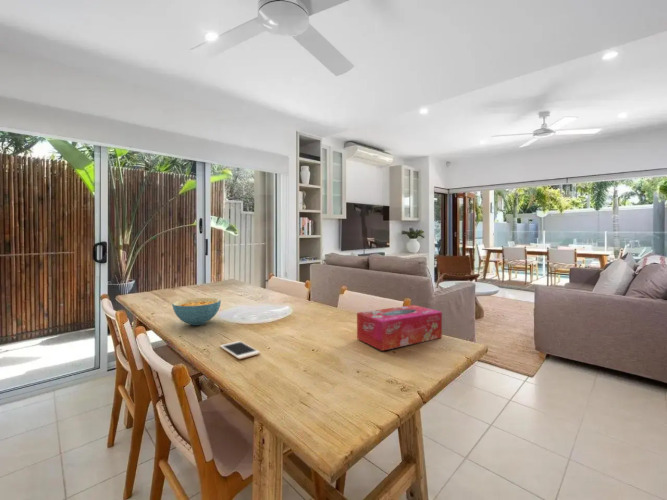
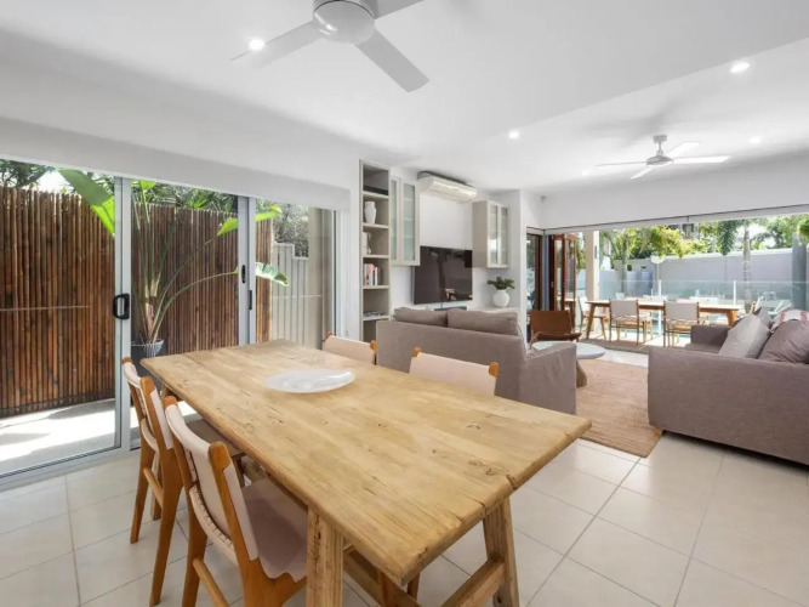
- cereal bowl [171,297,222,326]
- cell phone [219,340,261,360]
- tissue box [356,304,443,352]
